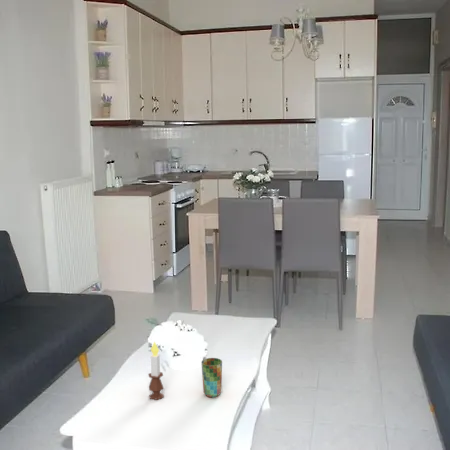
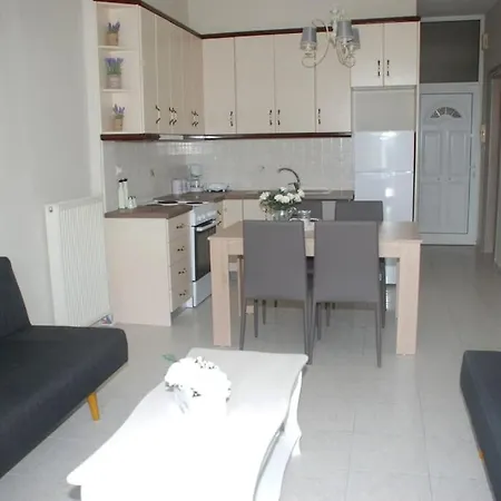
- candle [147,340,165,401]
- cup [200,357,223,398]
